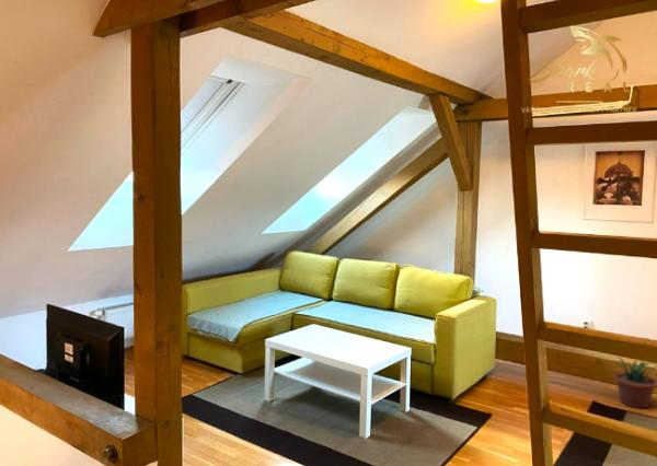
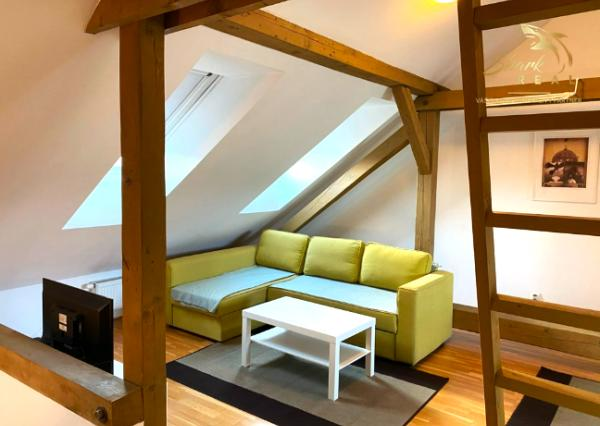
- potted plant [609,357,657,409]
